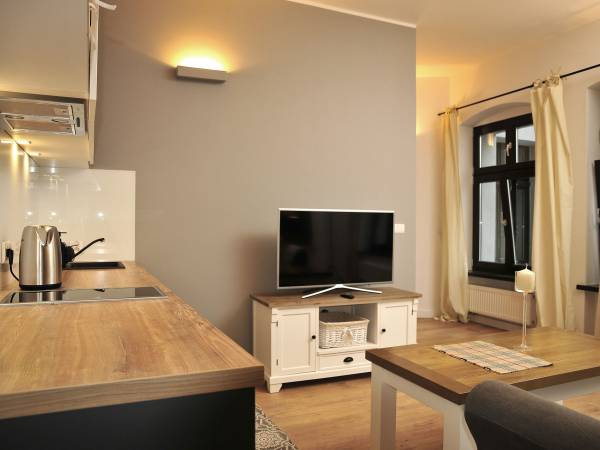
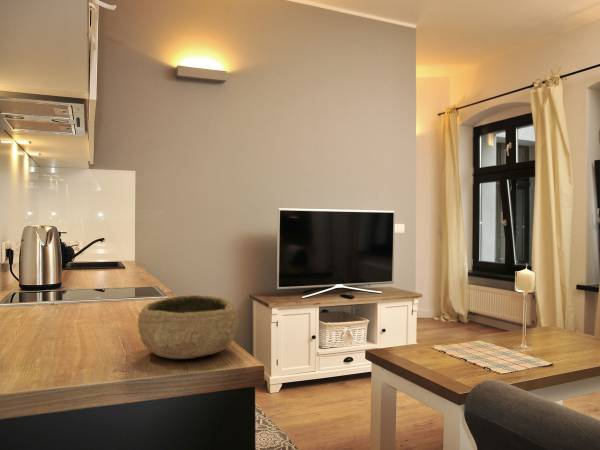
+ bowl [137,294,240,360]
